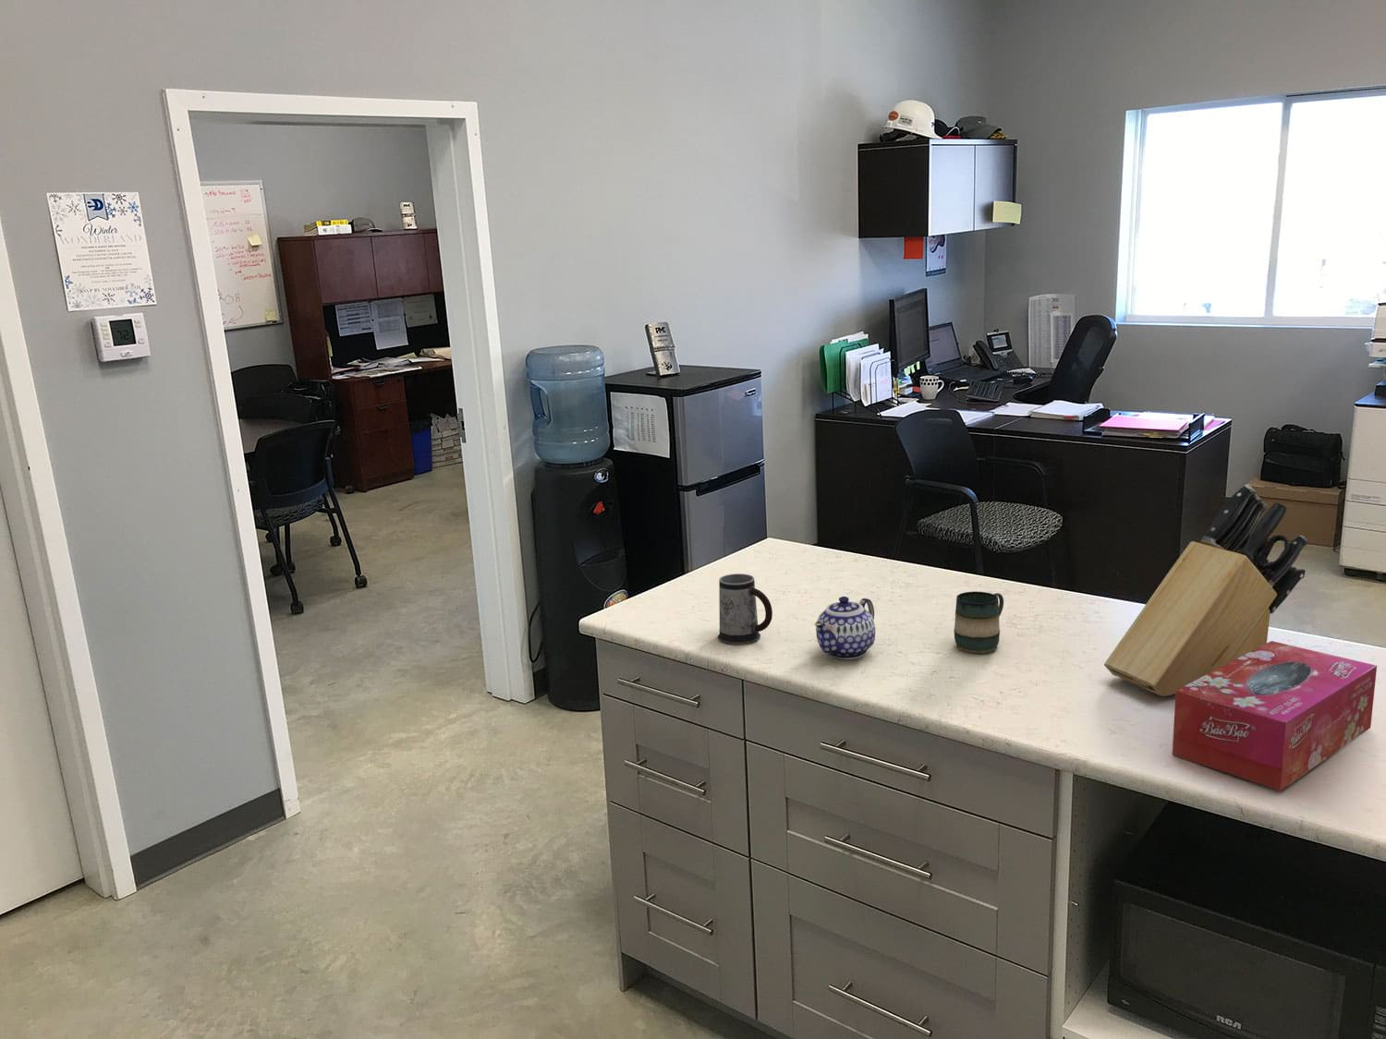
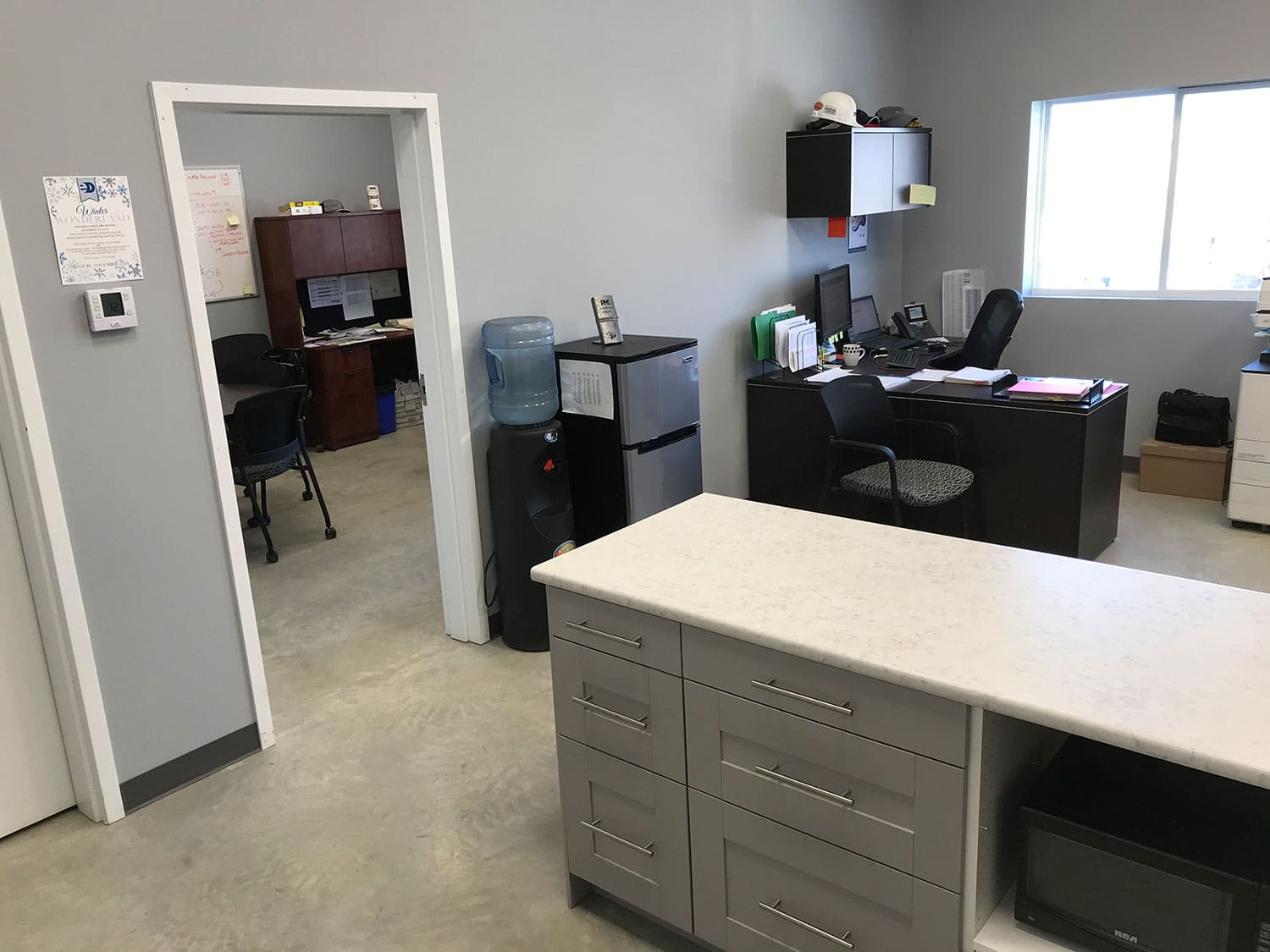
- tissue box [1172,640,1377,791]
- teapot [814,596,876,660]
- mug [717,573,774,645]
- knife block [1103,483,1311,697]
- mug [953,592,1004,654]
